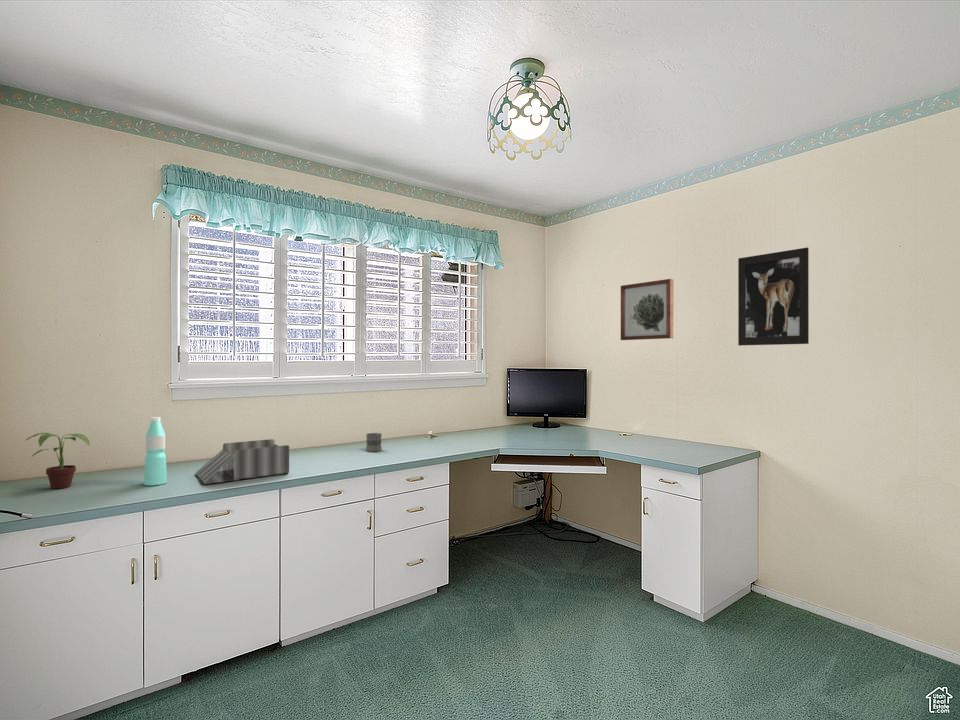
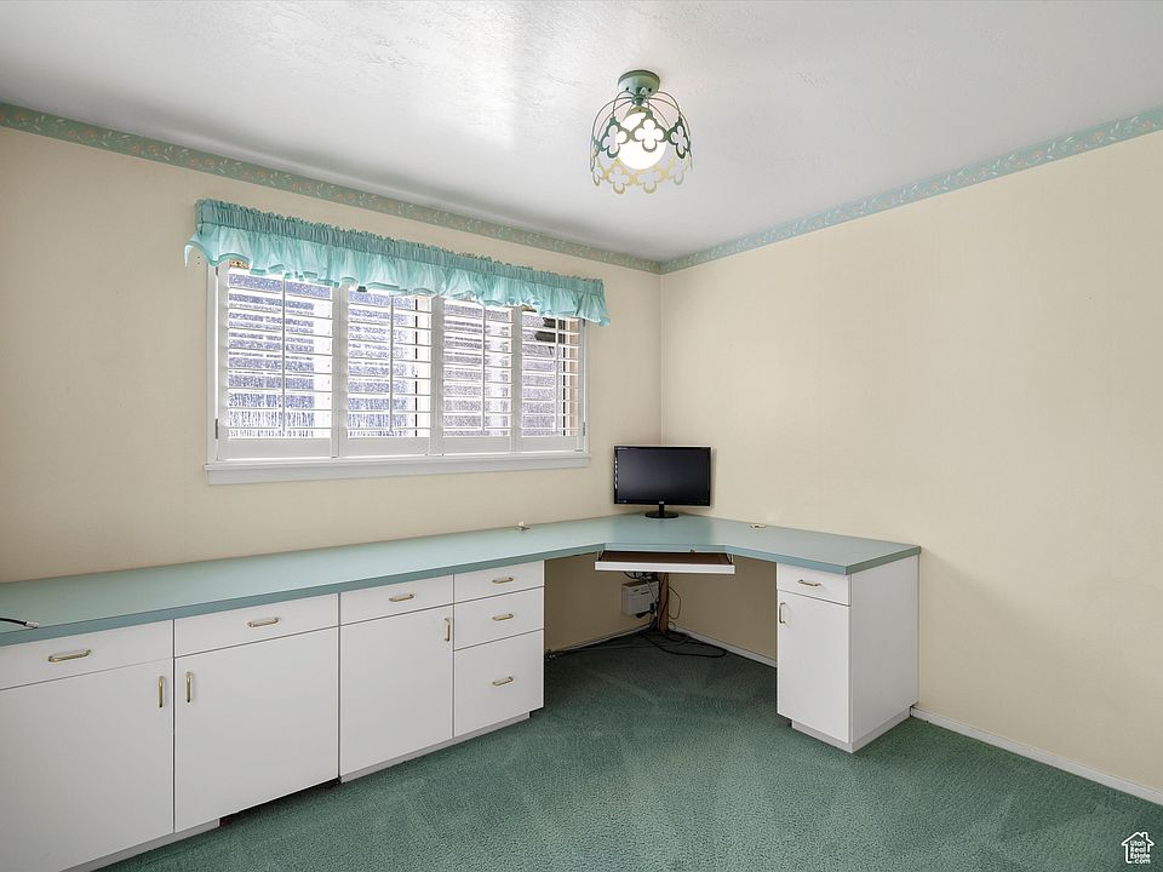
- desk organizer [194,438,290,485]
- wall art [620,278,674,341]
- water bottle [143,416,168,486]
- wall art [737,246,810,347]
- potted plant [24,432,91,490]
- mug [365,432,383,453]
